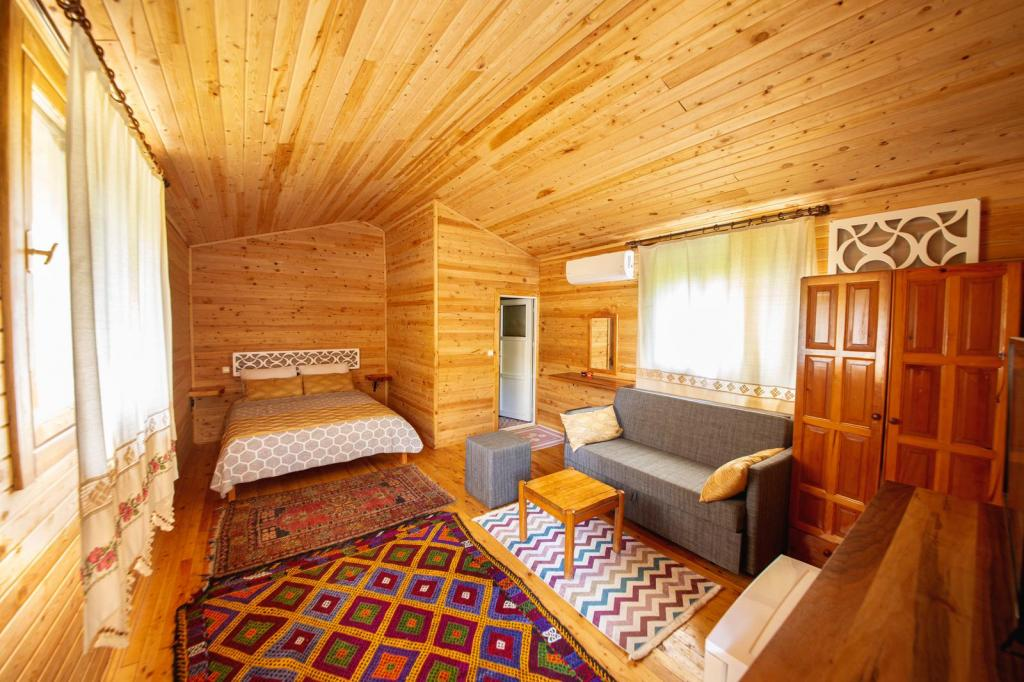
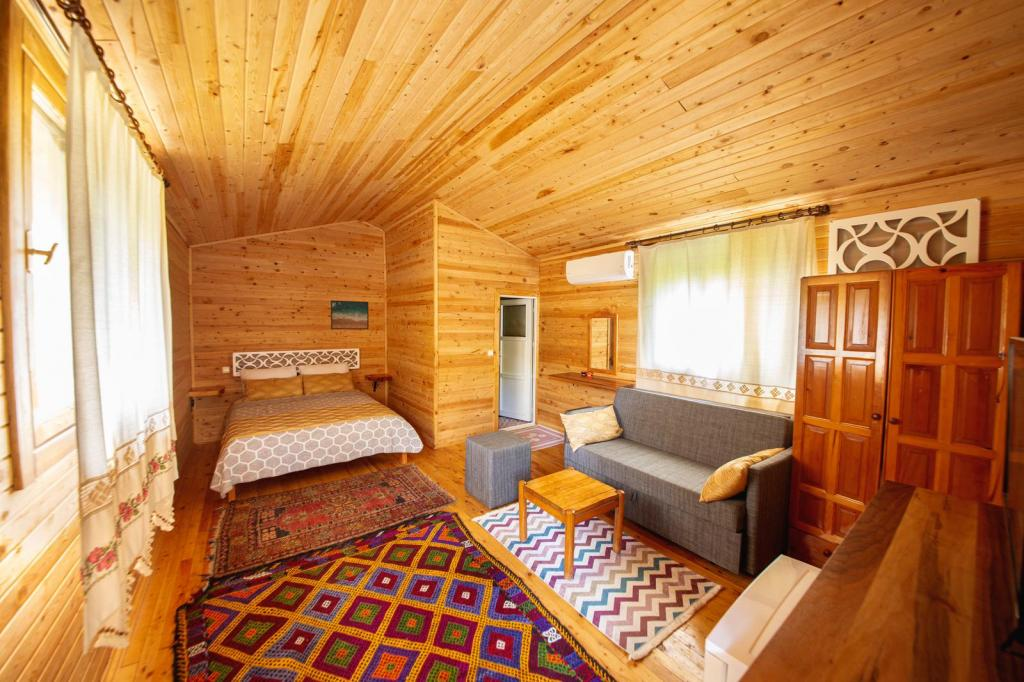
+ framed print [330,299,370,330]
